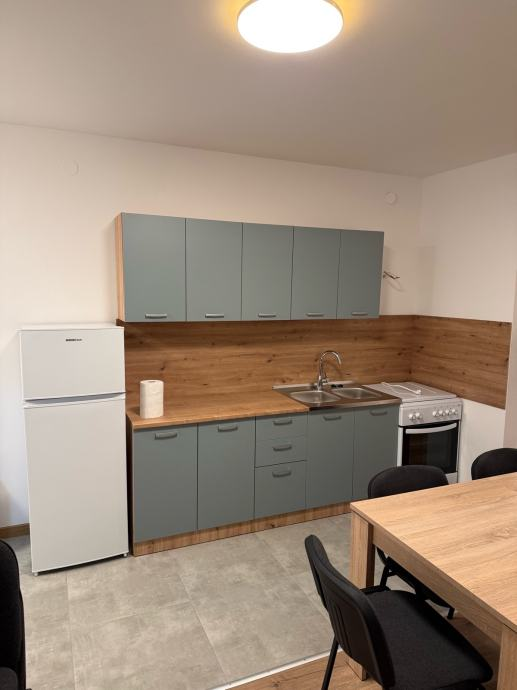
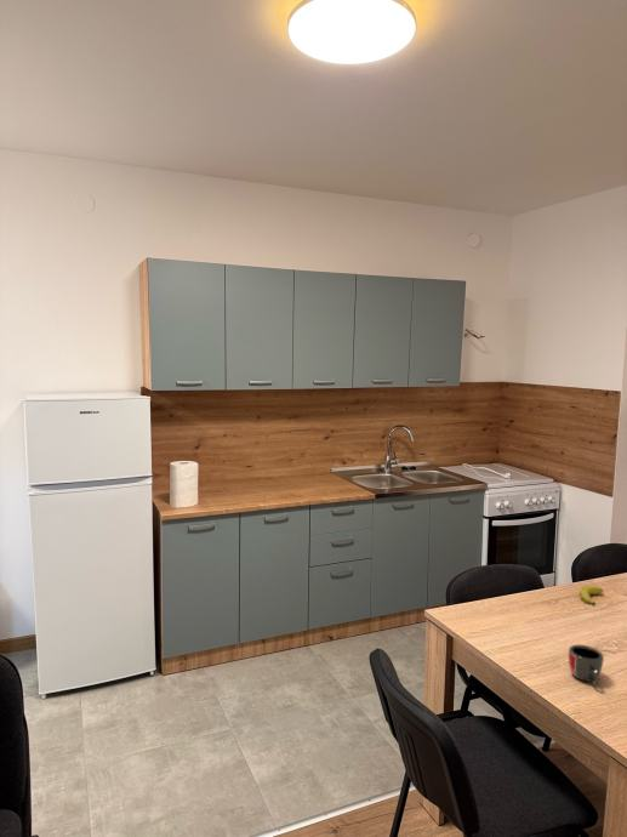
+ mug [568,644,605,685]
+ banana [578,585,604,607]
